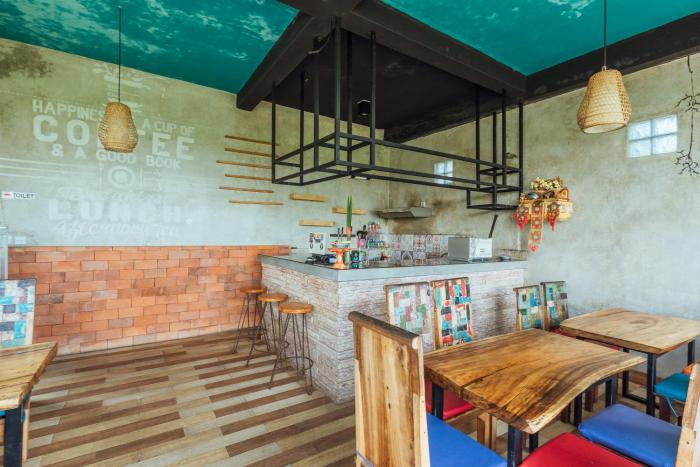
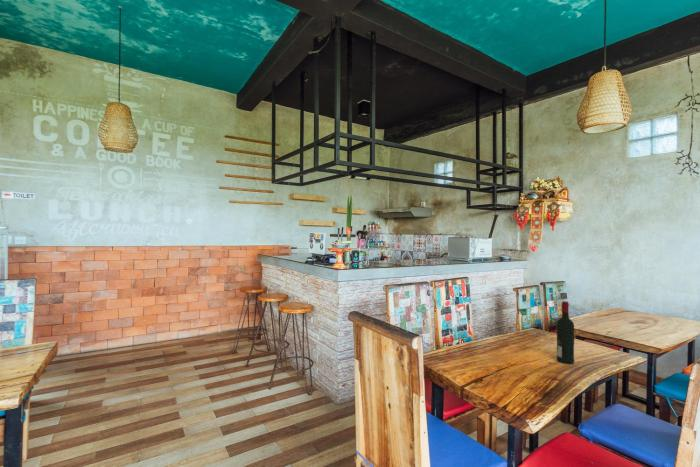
+ alcohol [556,301,575,365]
